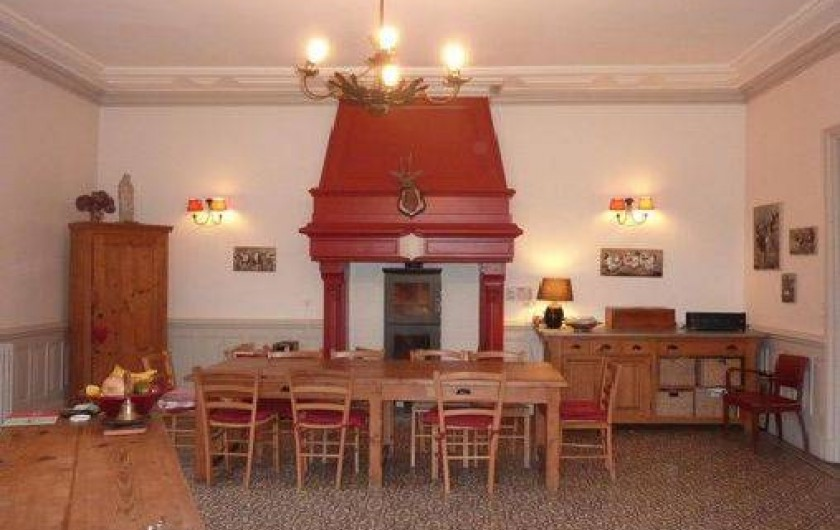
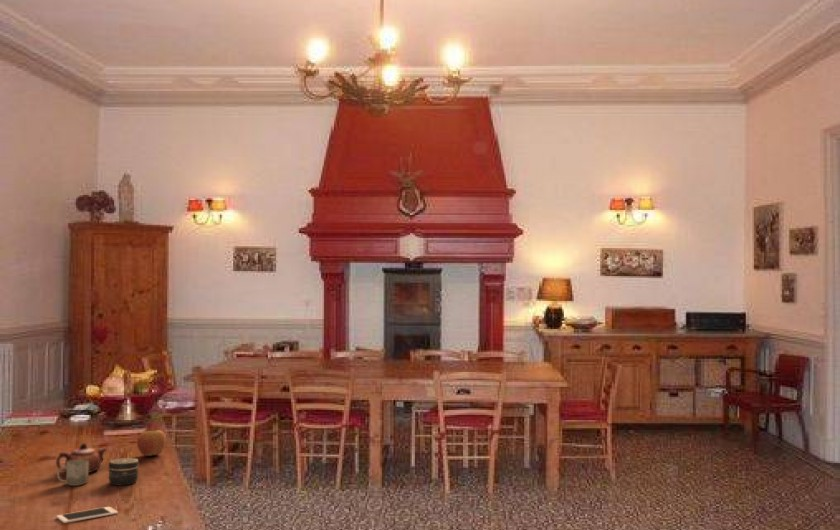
+ cell phone [56,506,119,524]
+ cup [56,460,89,487]
+ jar [108,457,140,486]
+ teapot [55,442,108,474]
+ apple [136,429,167,457]
